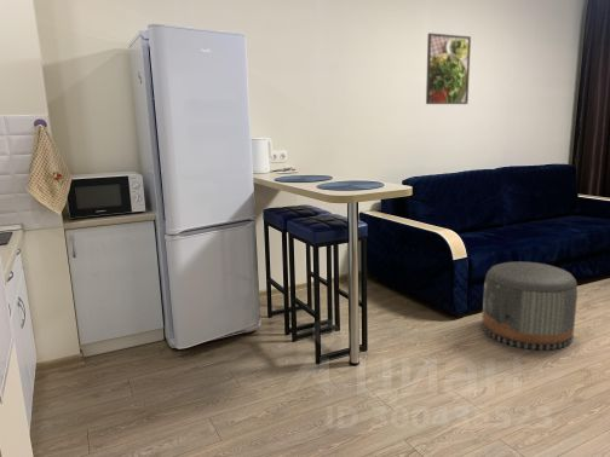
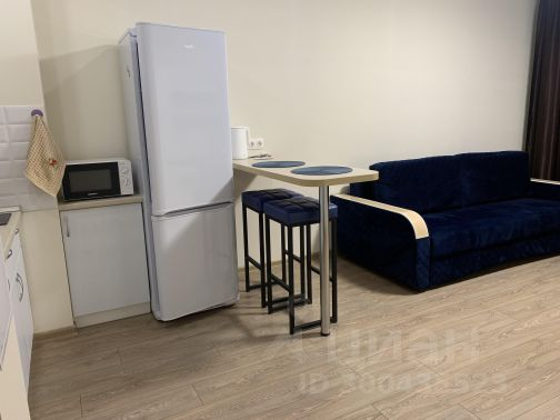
- pouf [482,261,579,352]
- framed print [425,31,472,105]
